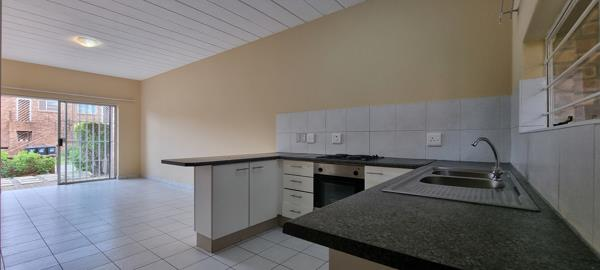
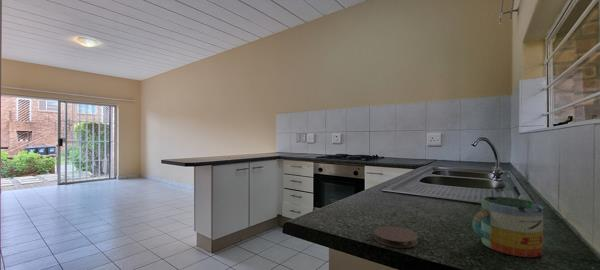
+ coaster [373,225,419,249]
+ mug [471,196,544,258]
